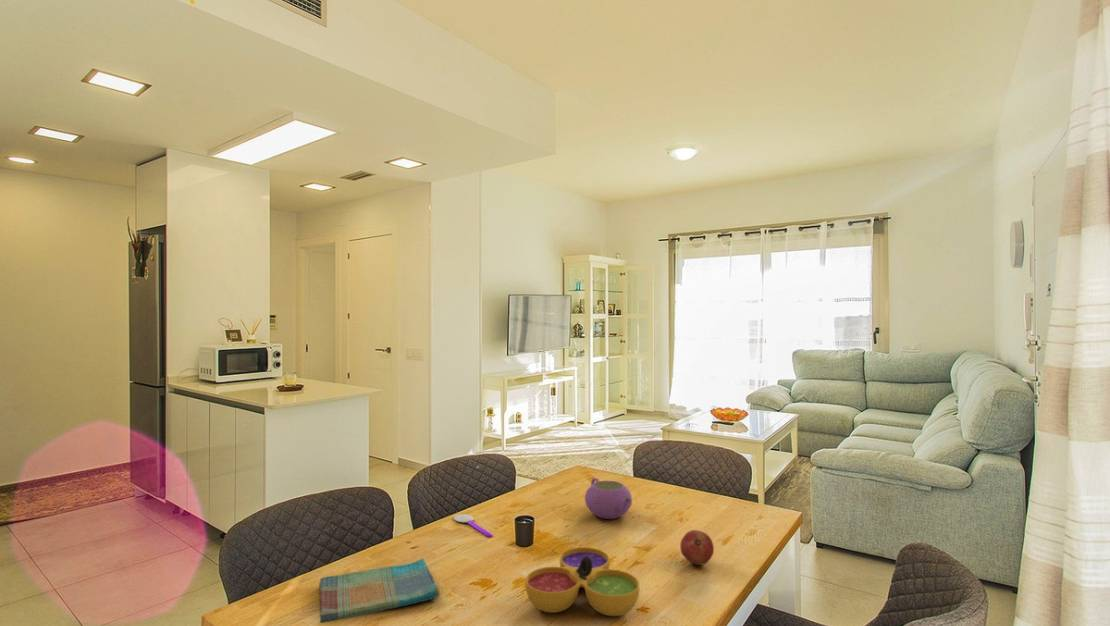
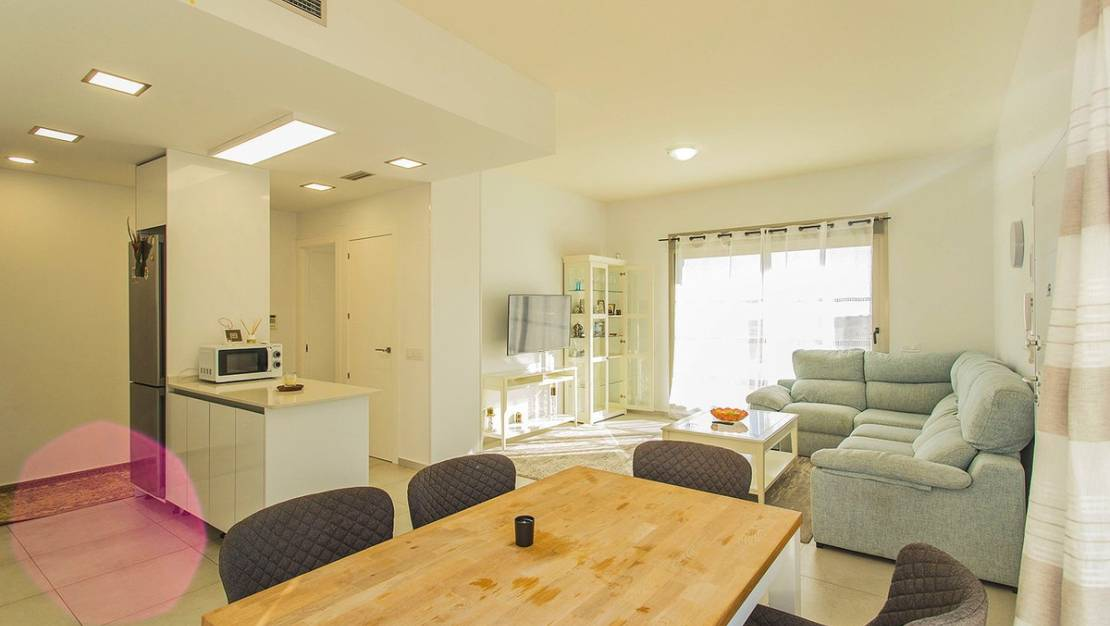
- fruit [679,529,715,566]
- dish towel [318,557,440,624]
- spoon [453,513,494,538]
- teapot [584,477,633,520]
- decorative bowl [524,546,640,617]
